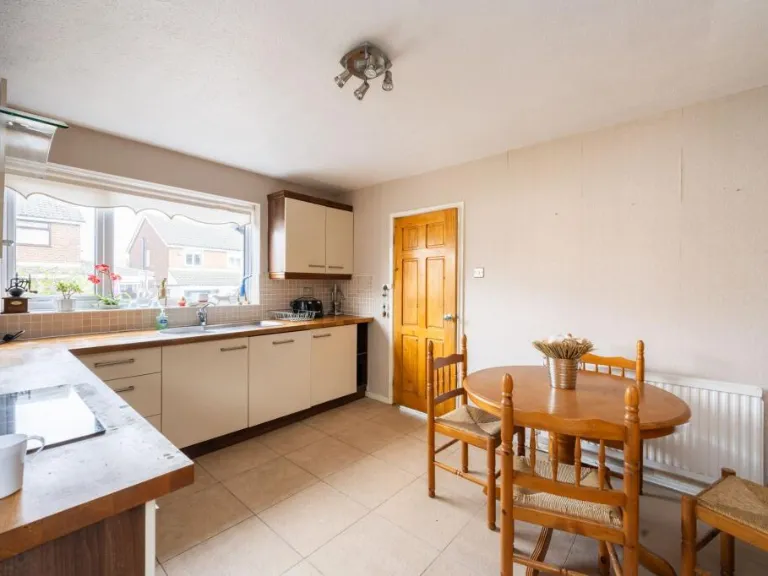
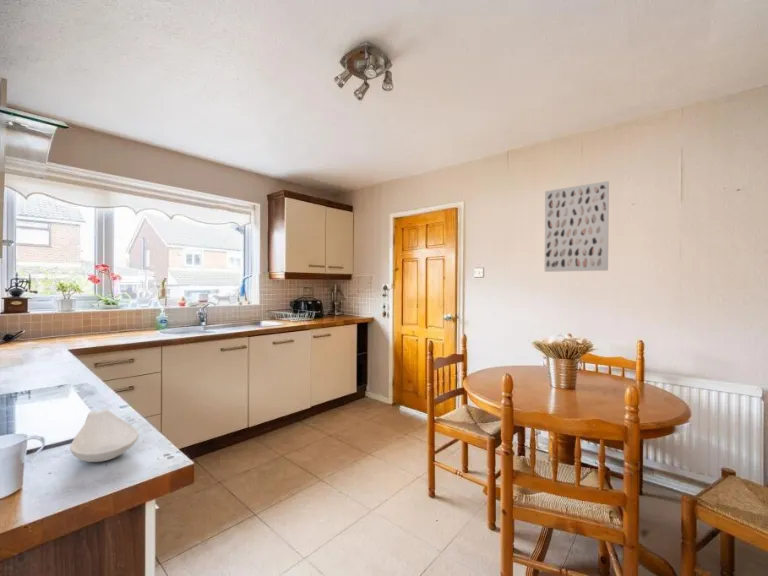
+ spoon rest [69,408,140,463]
+ wall art [544,180,610,273]
